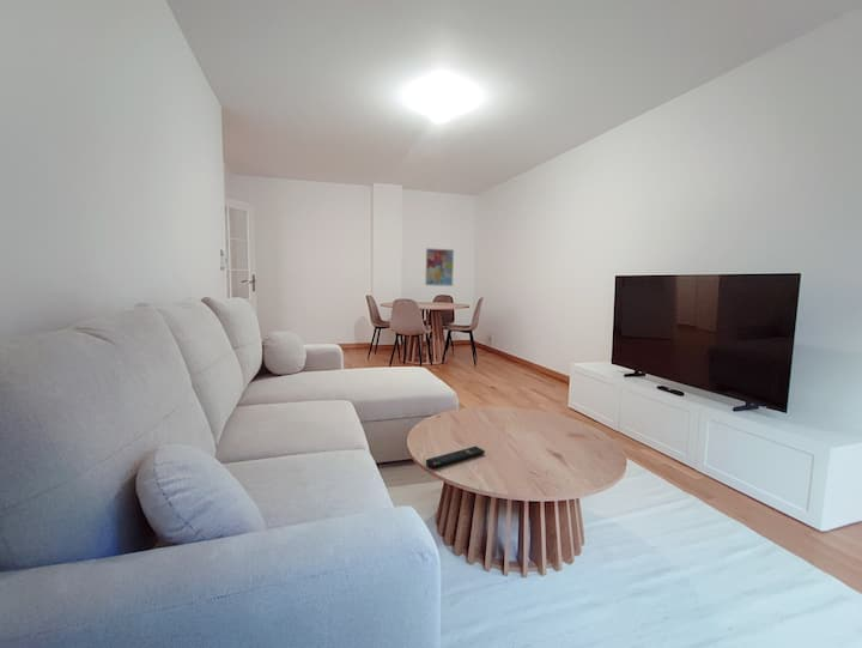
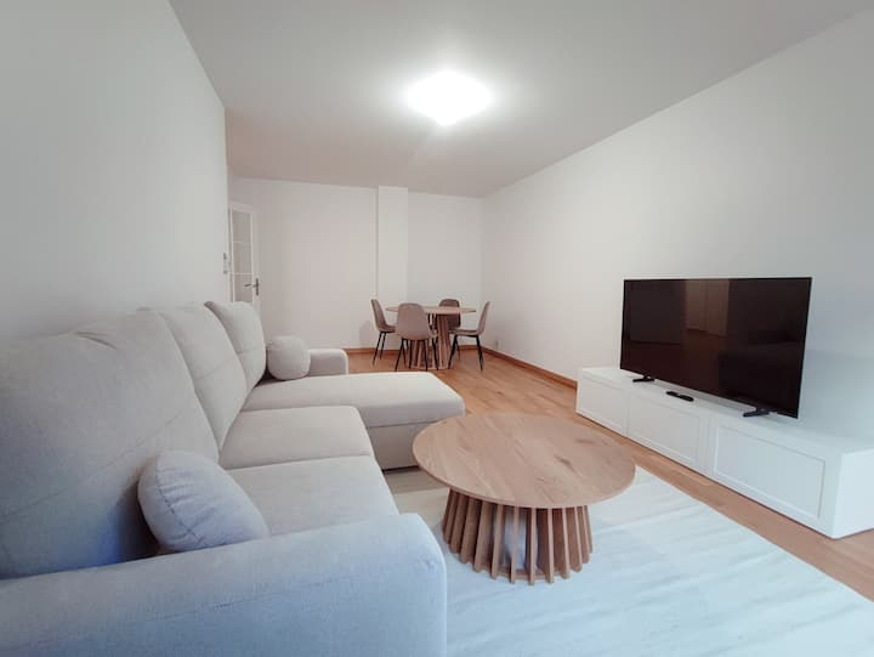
- remote control [425,444,486,468]
- wall art [424,247,455,287]
